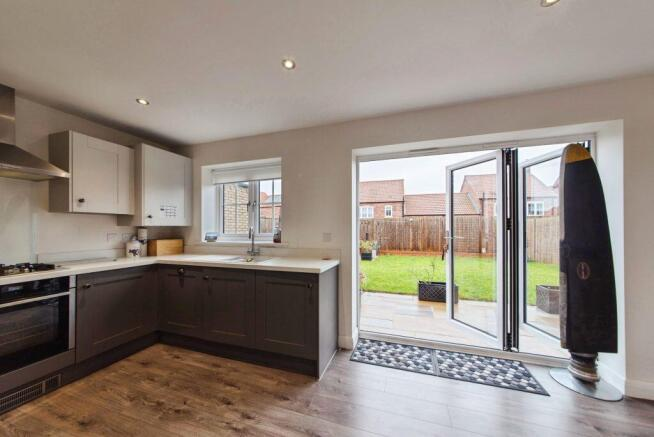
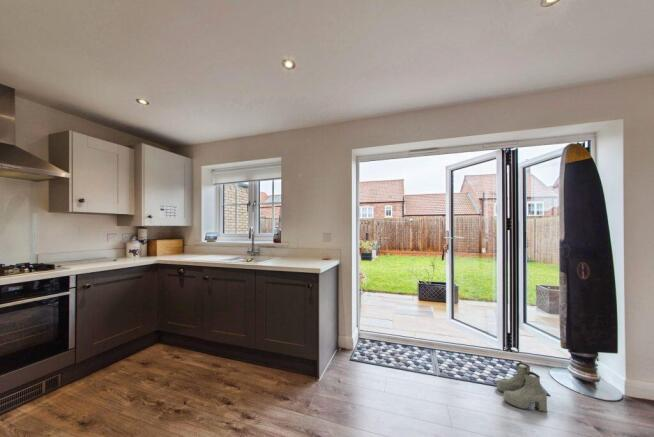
+ boots [496,362,548,413]
